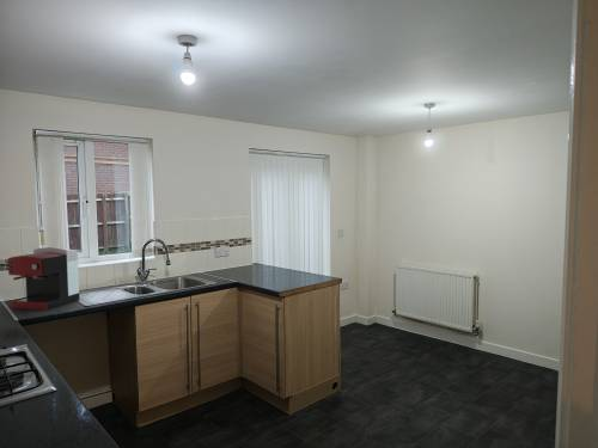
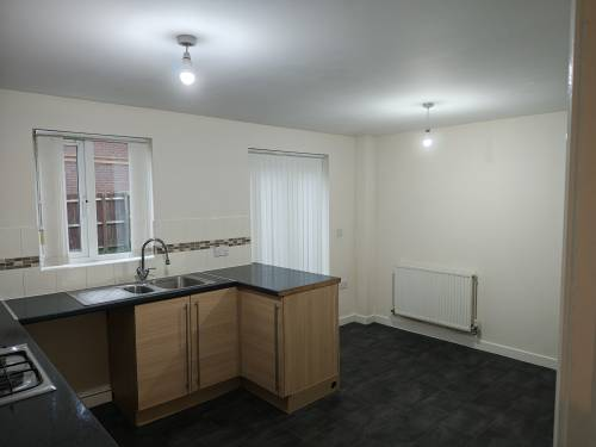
- coffee maker [7,246,80,312]
